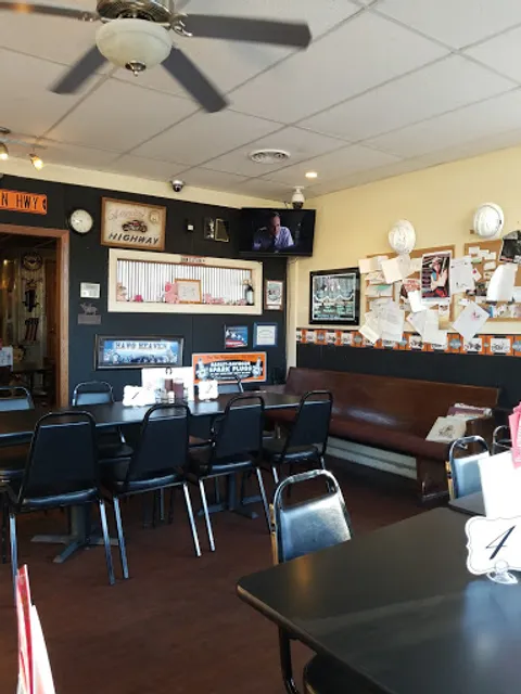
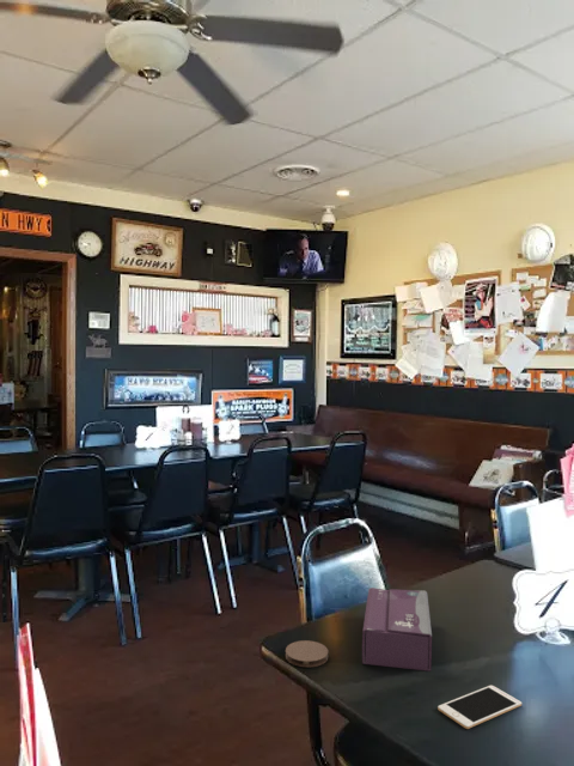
+ coaster [285,639,329,668]
+ tissue box [361,586,433,673]
+ cell phone [436,685,523,730]
